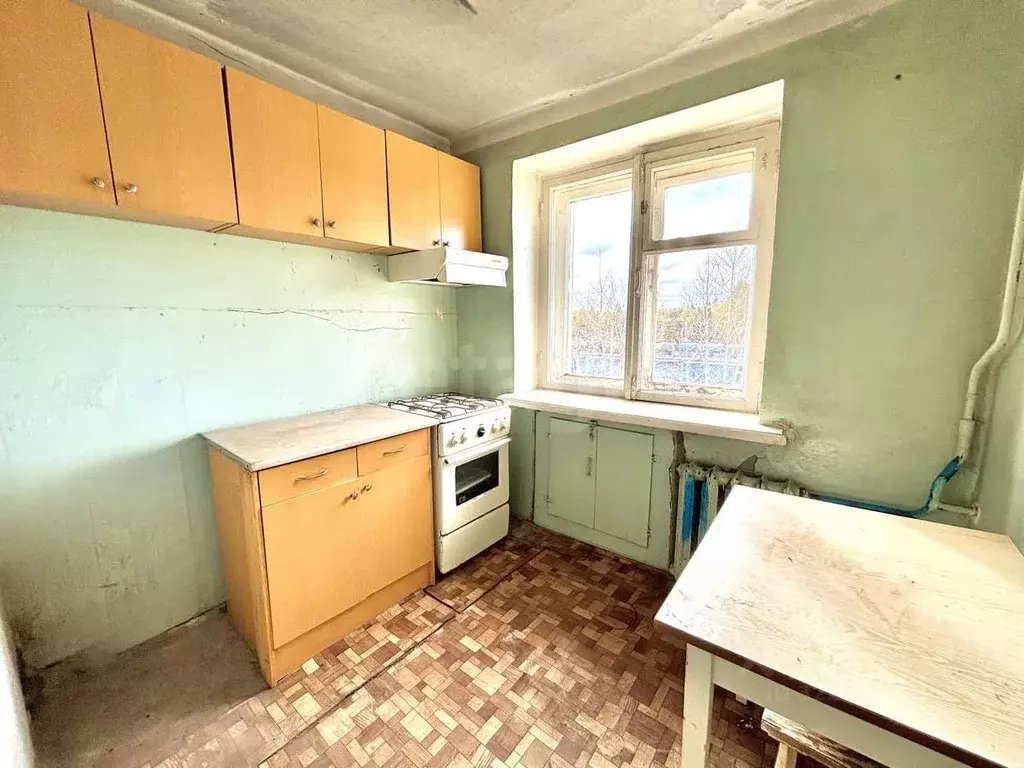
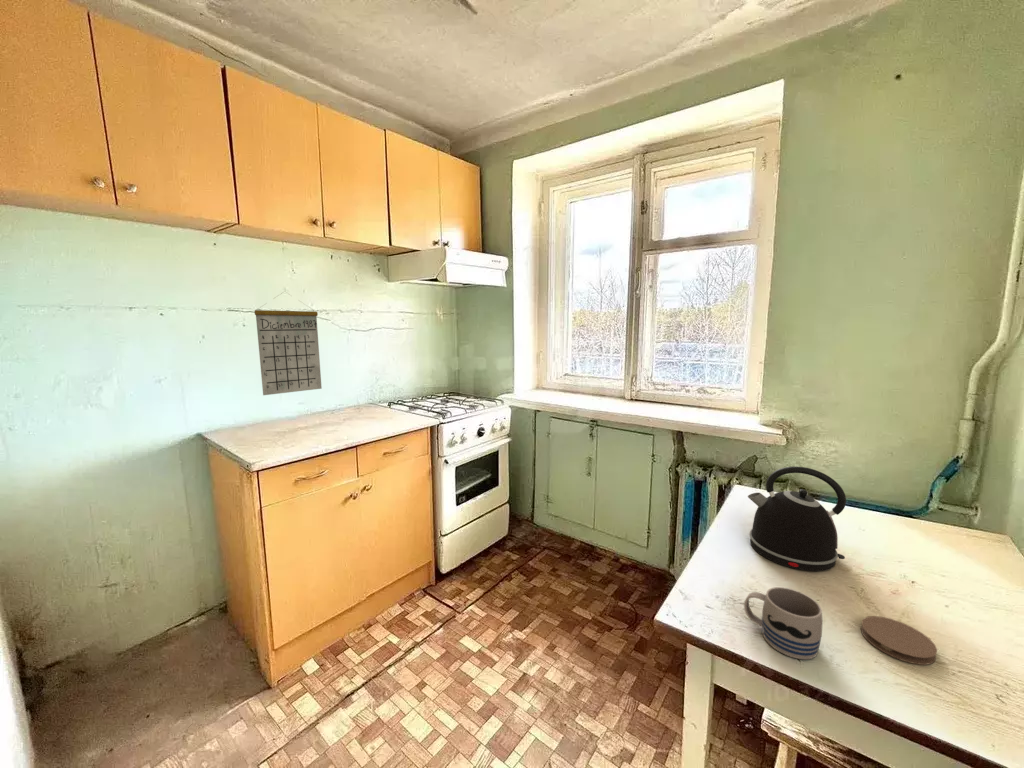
+ coaster [860,615,938,666]
+ kettle [747,465,847,572]
+ mug [743,586,823,660]
+ calendar [254,290,323,396]
